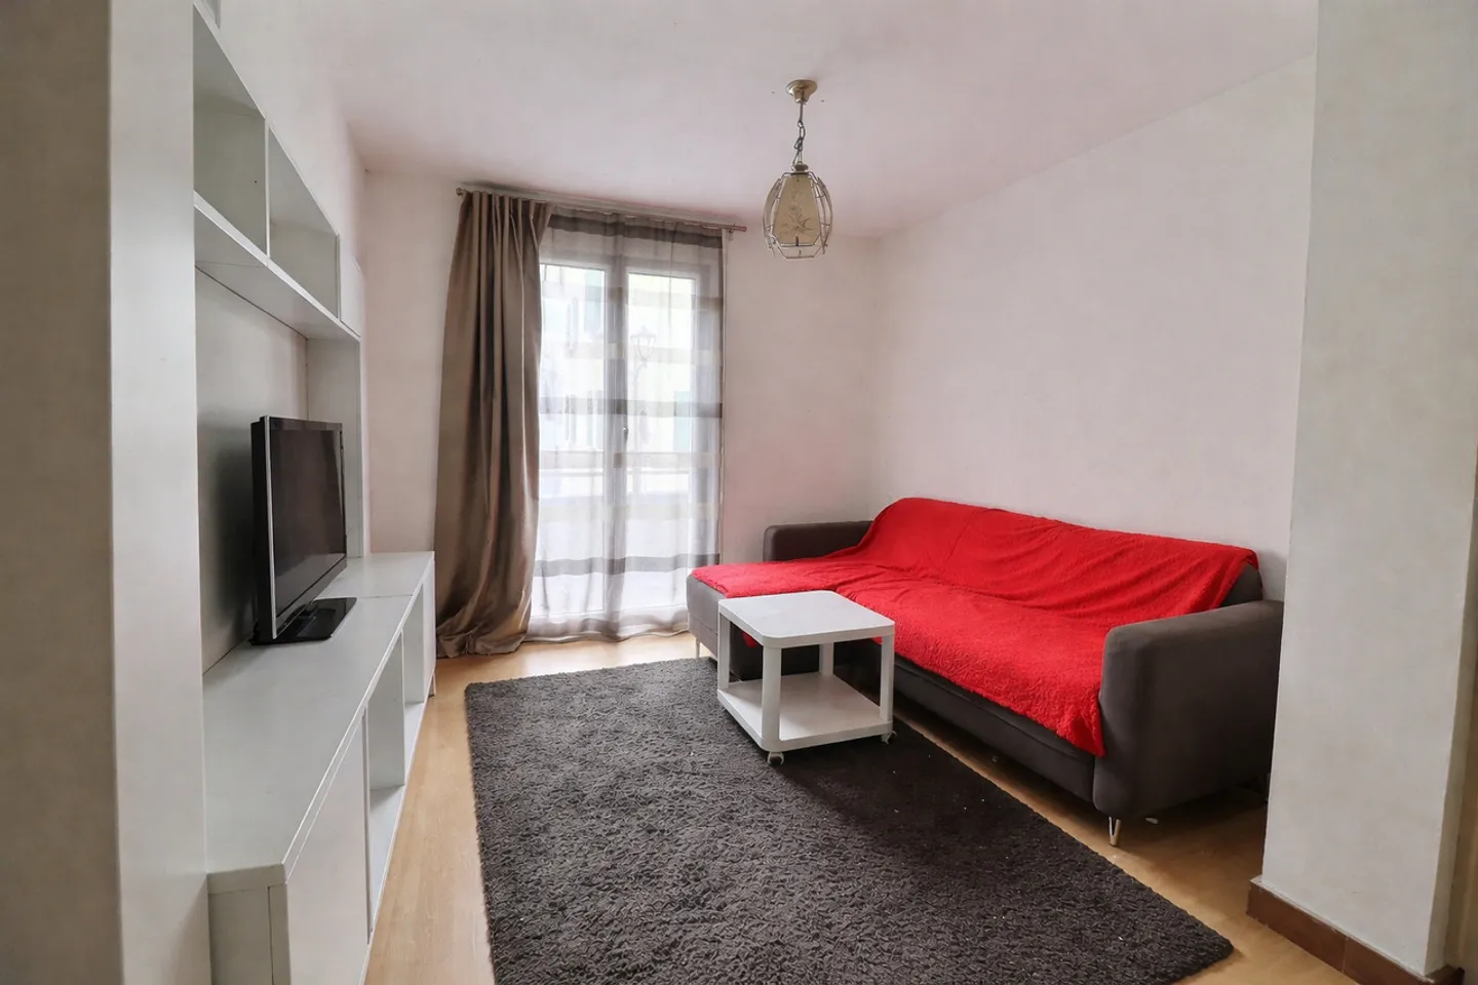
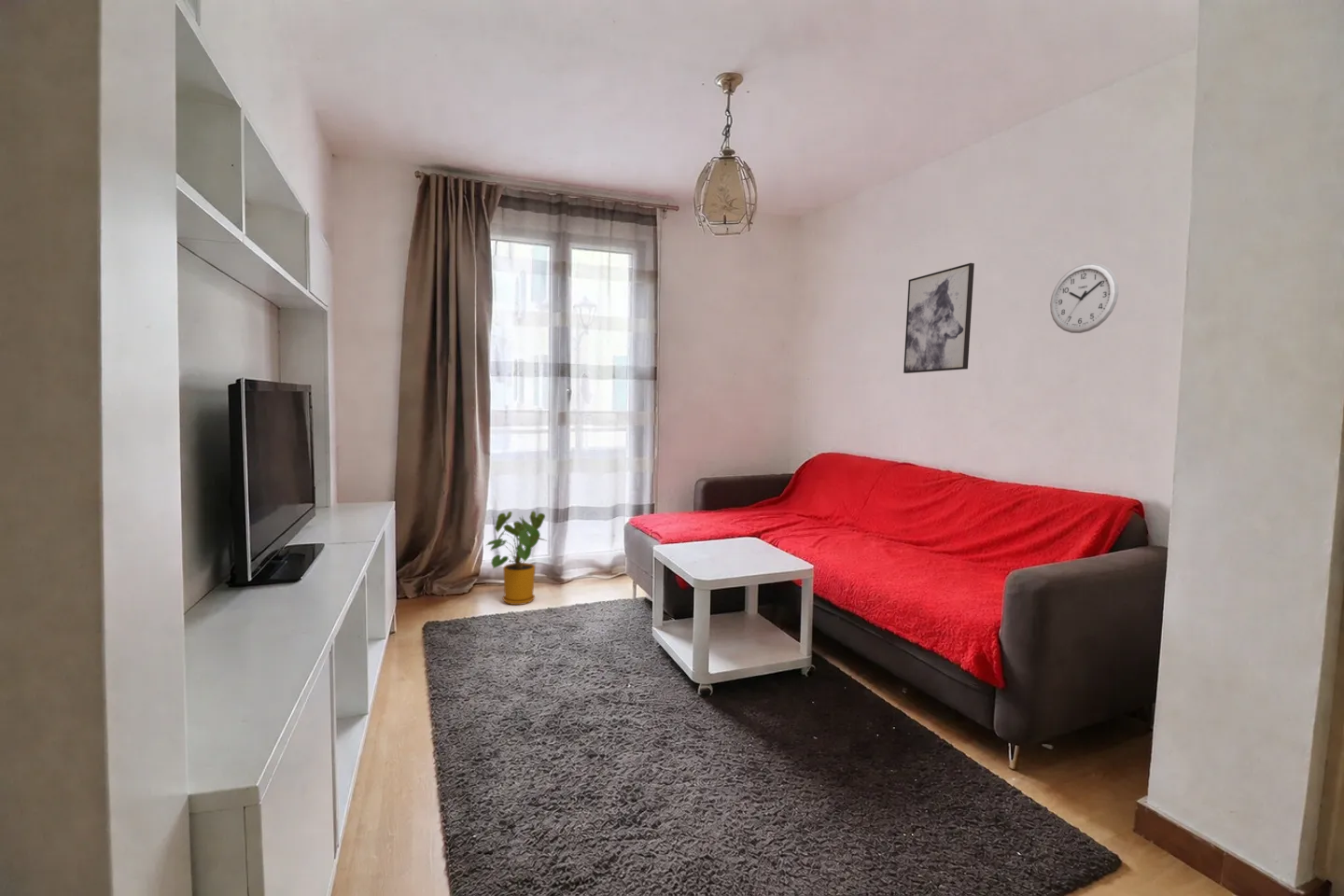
+ wall clock [1049,262,1120,334]
+ wall art [903,262,975,374]
+ house plant [486,511,549,606]
